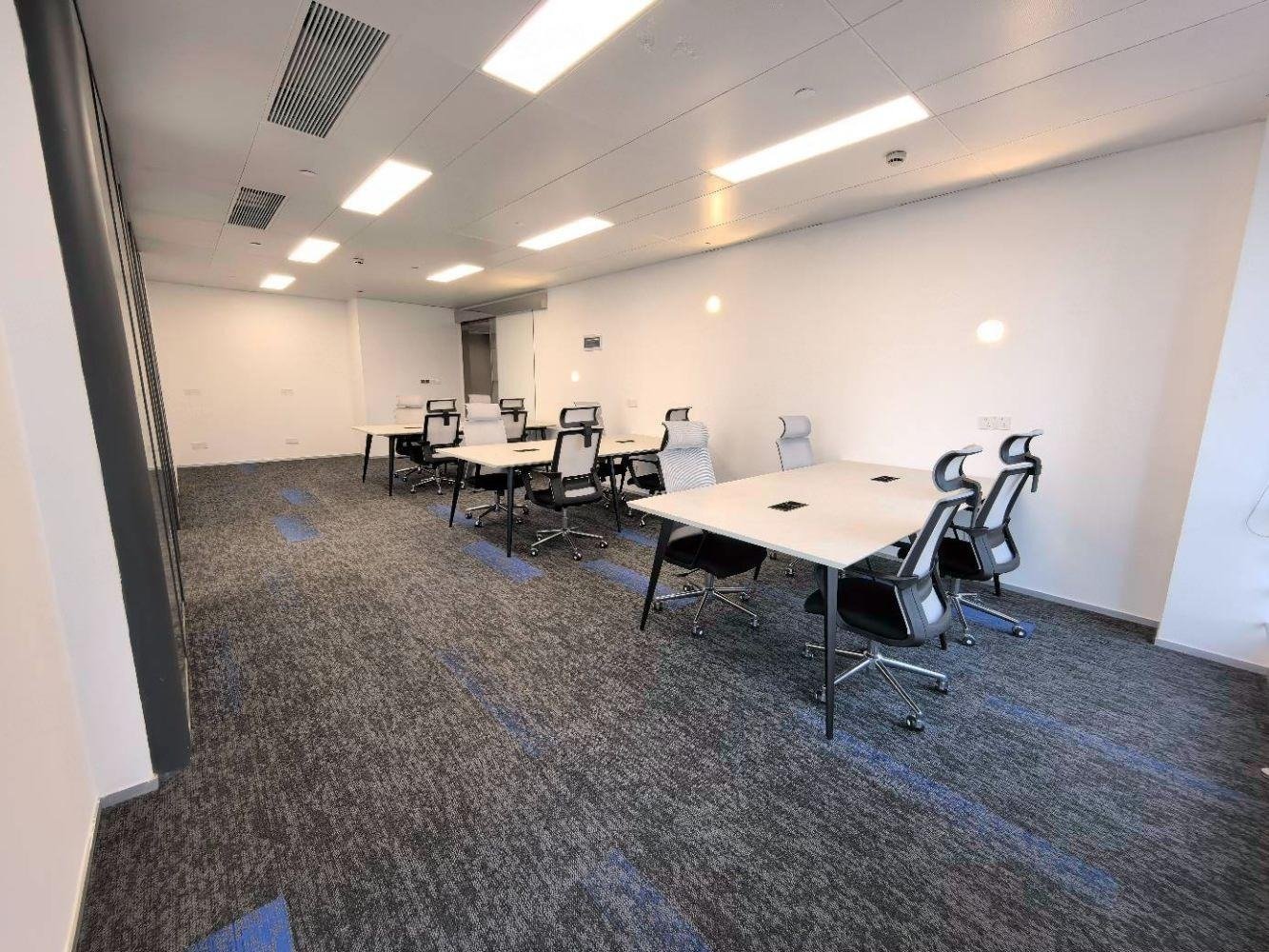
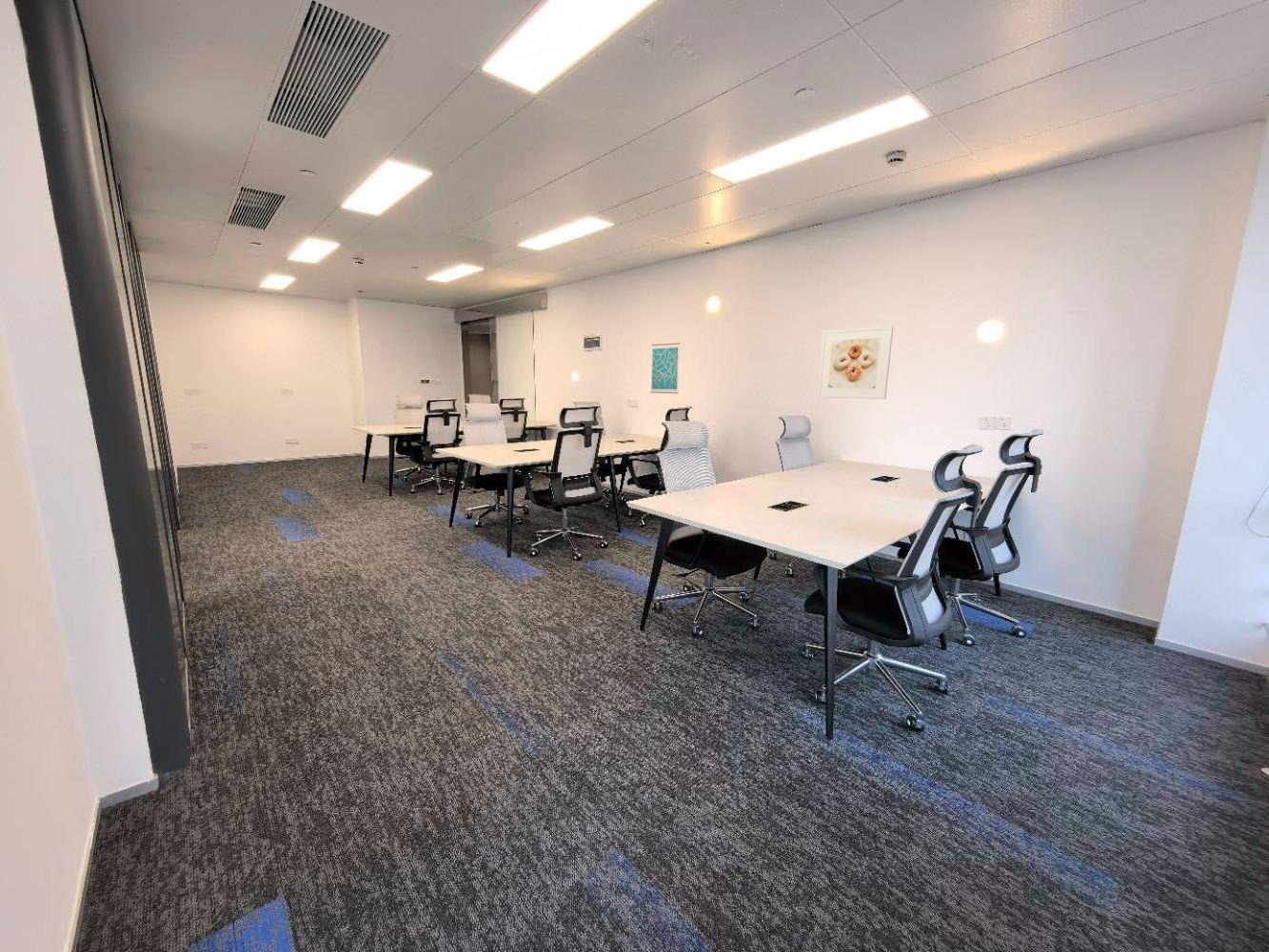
+ wall art [649,342,681,394]
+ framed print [817,326,894,400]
